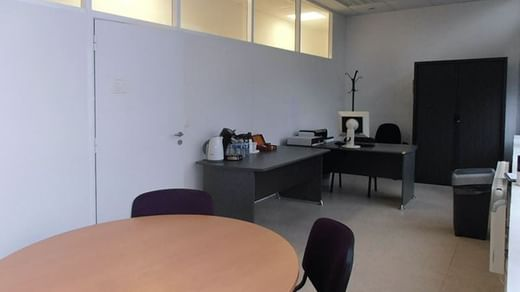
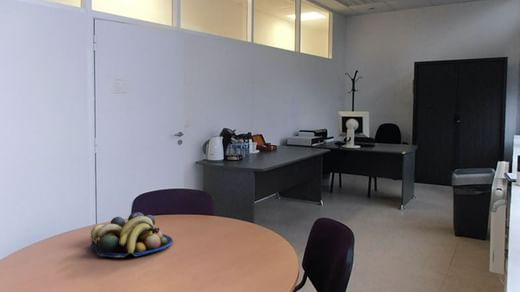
+ fruit bowl [90,211,174,258]
